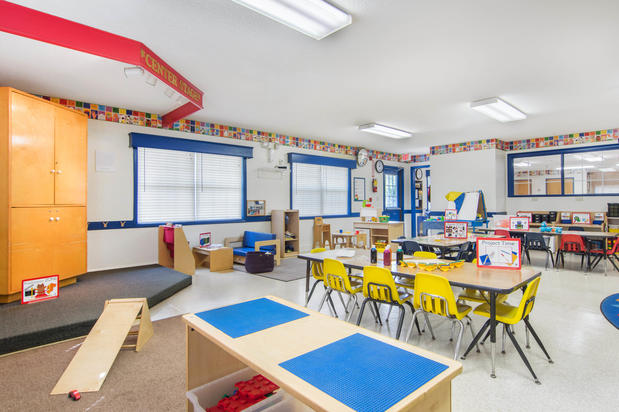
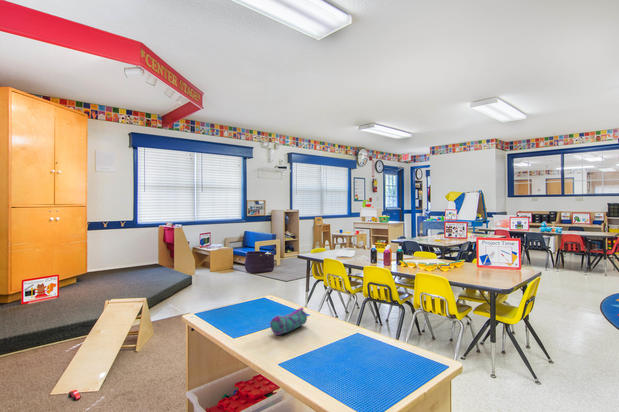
+ pencil case [269,307,308,336]
